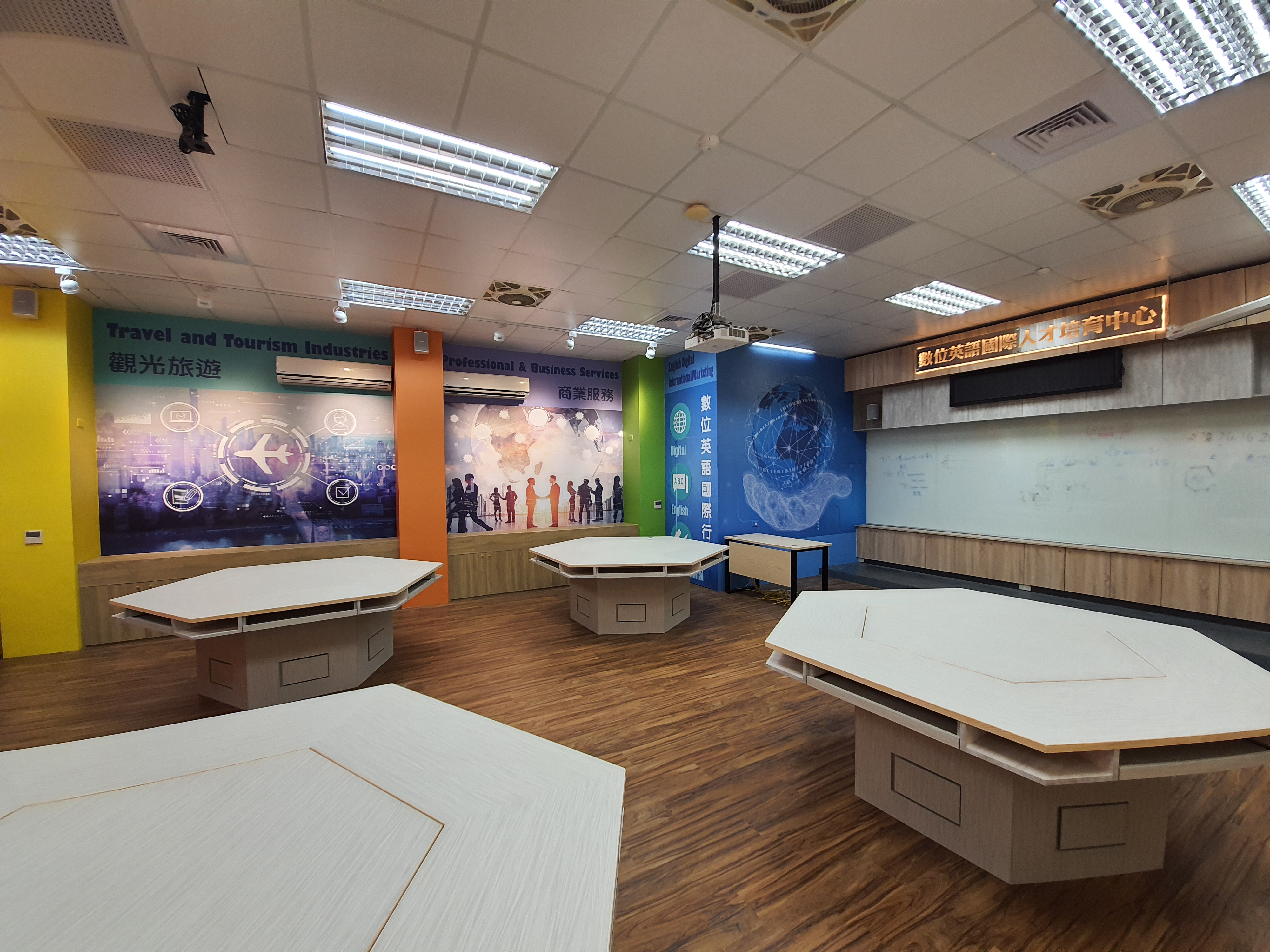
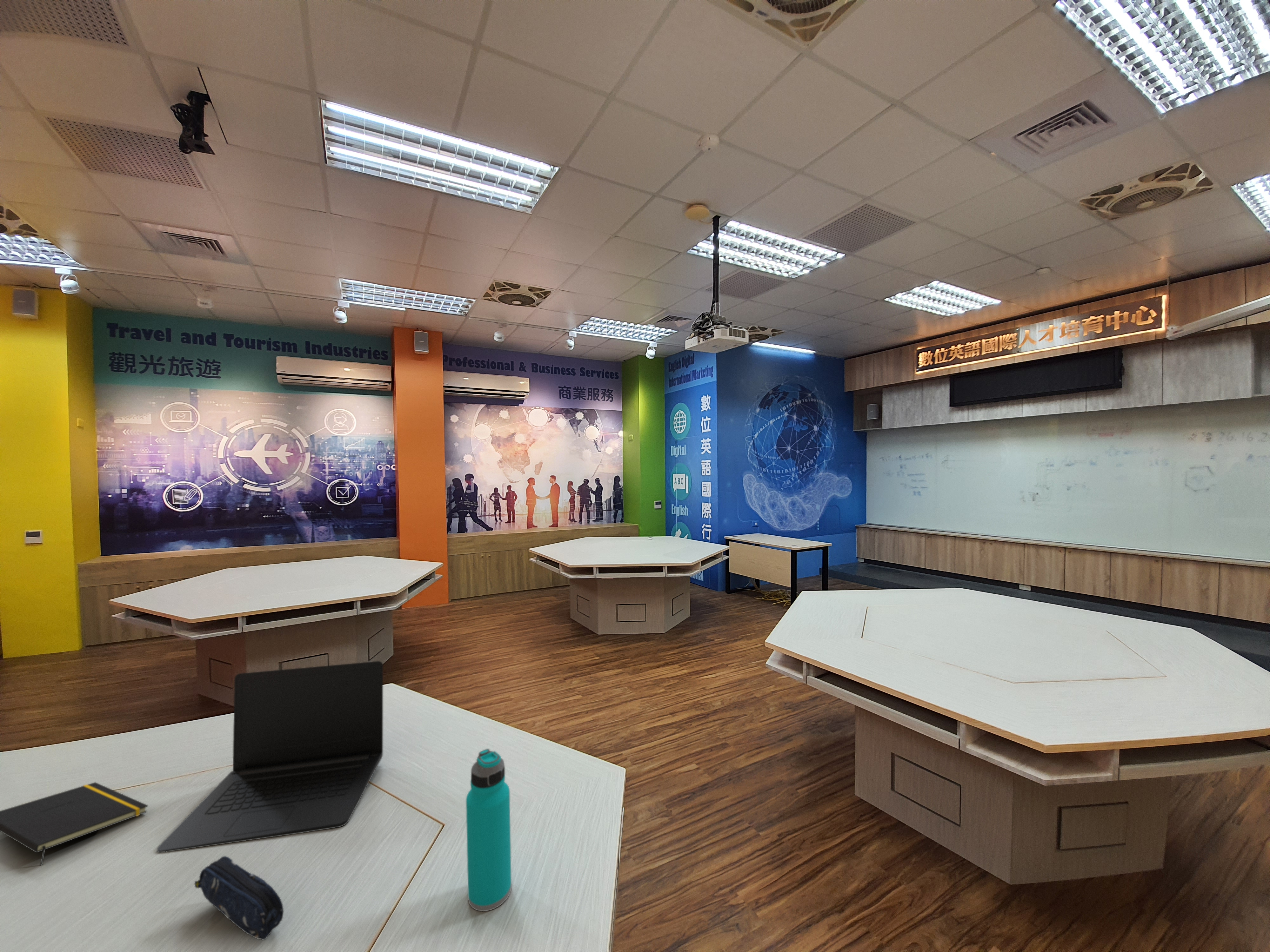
+ water bottle [466,749,512,912]
+ pencil case [194,856,284,940]
+ notepad [0,782,149,866]
+ laptop [157,661,383,853]
